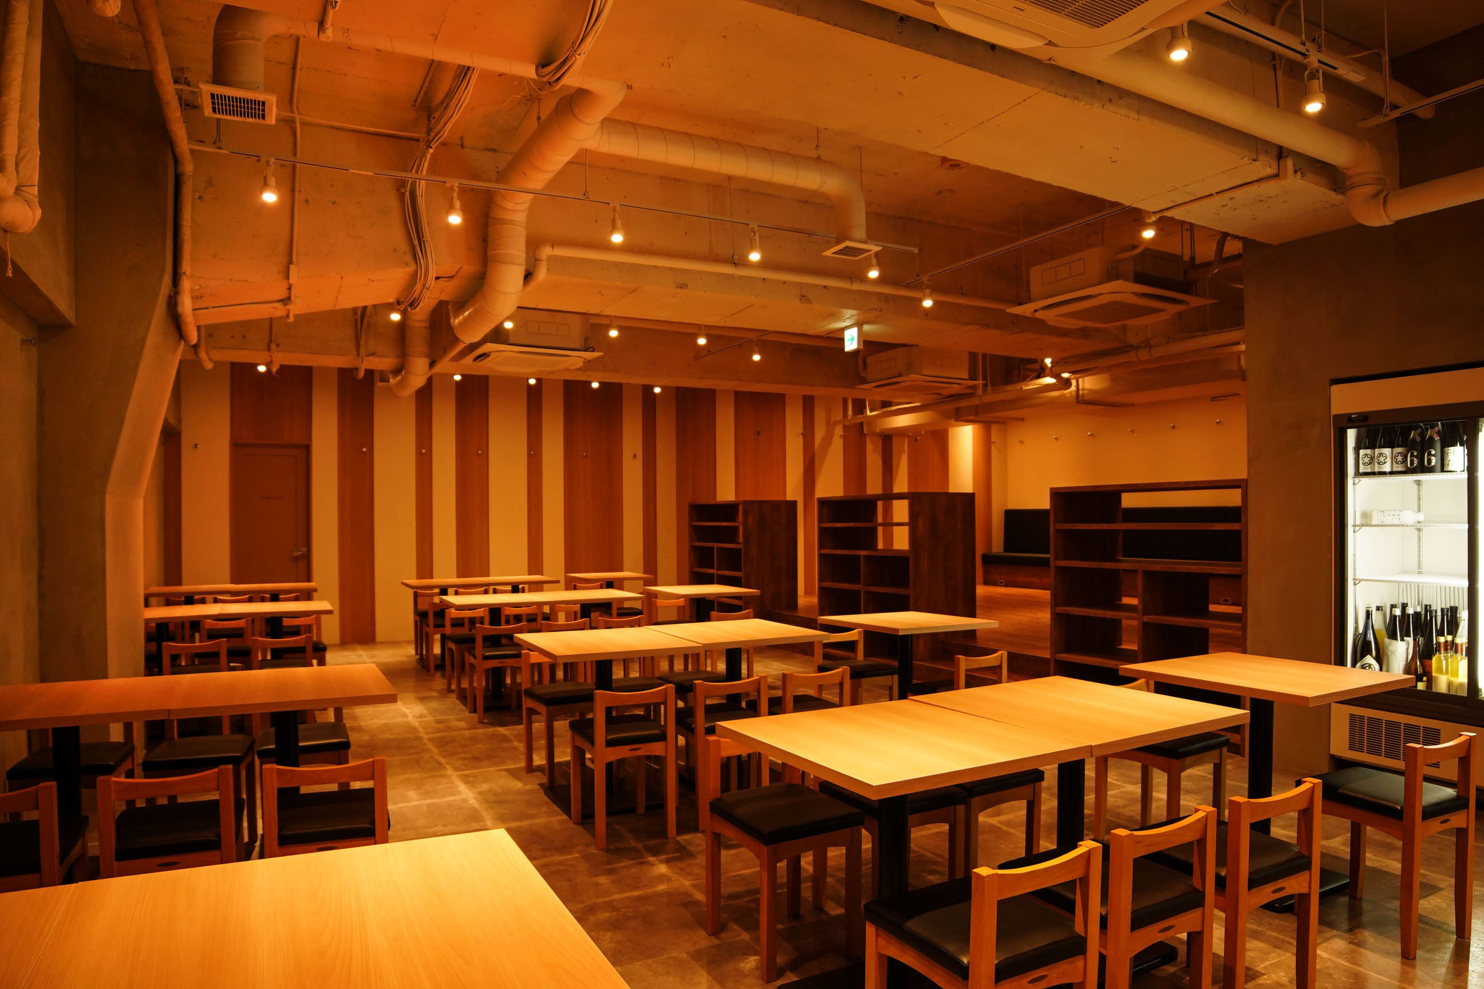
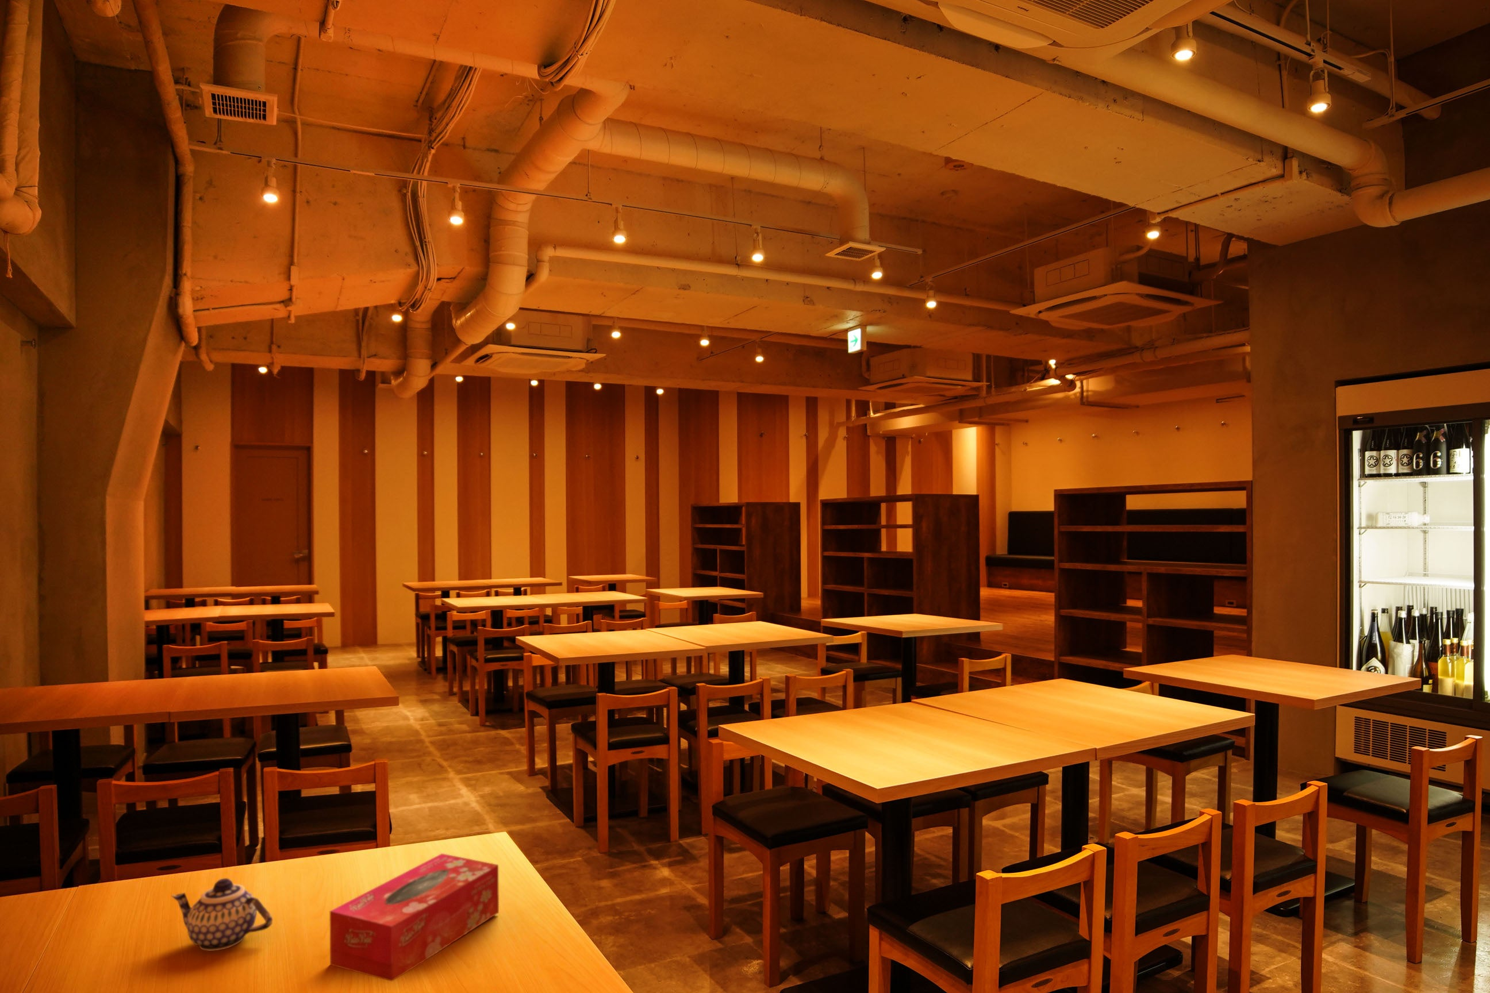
+ teapot [170,878,273,952]
+ tissue box [329,852,500,982]
